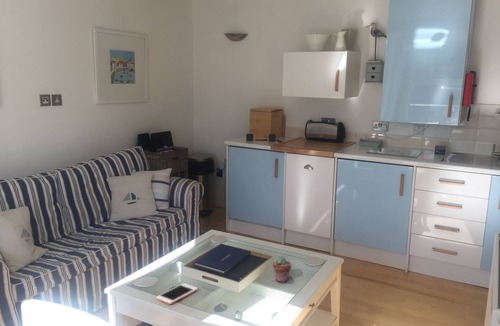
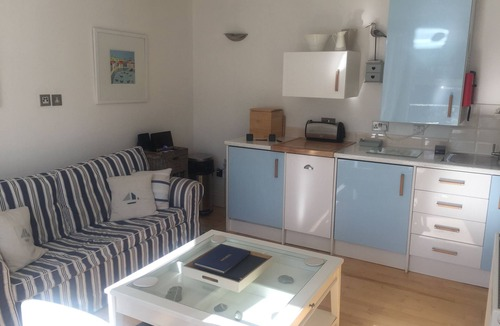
- potted succulent [272,255,292,283]
- cell phone [155,282,199,305]
